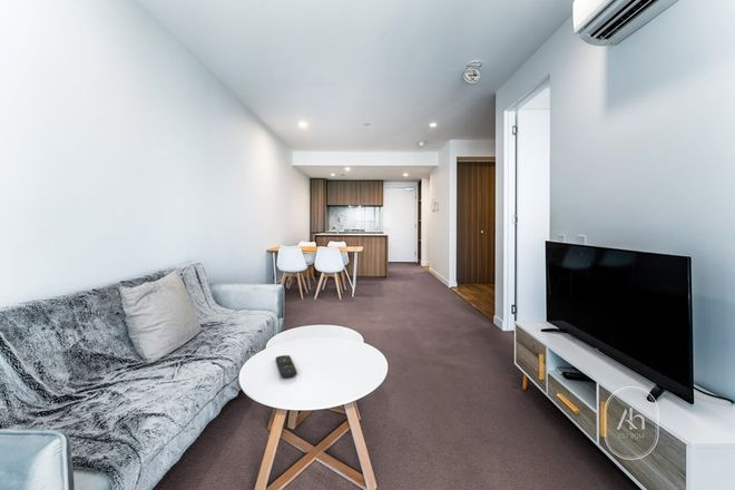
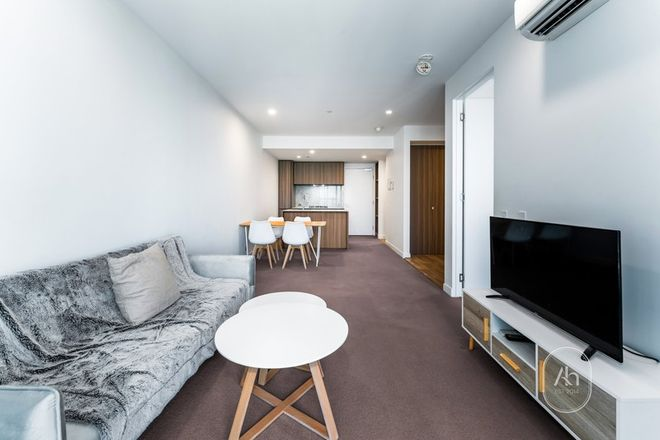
- remote control [275,354,297,379]
